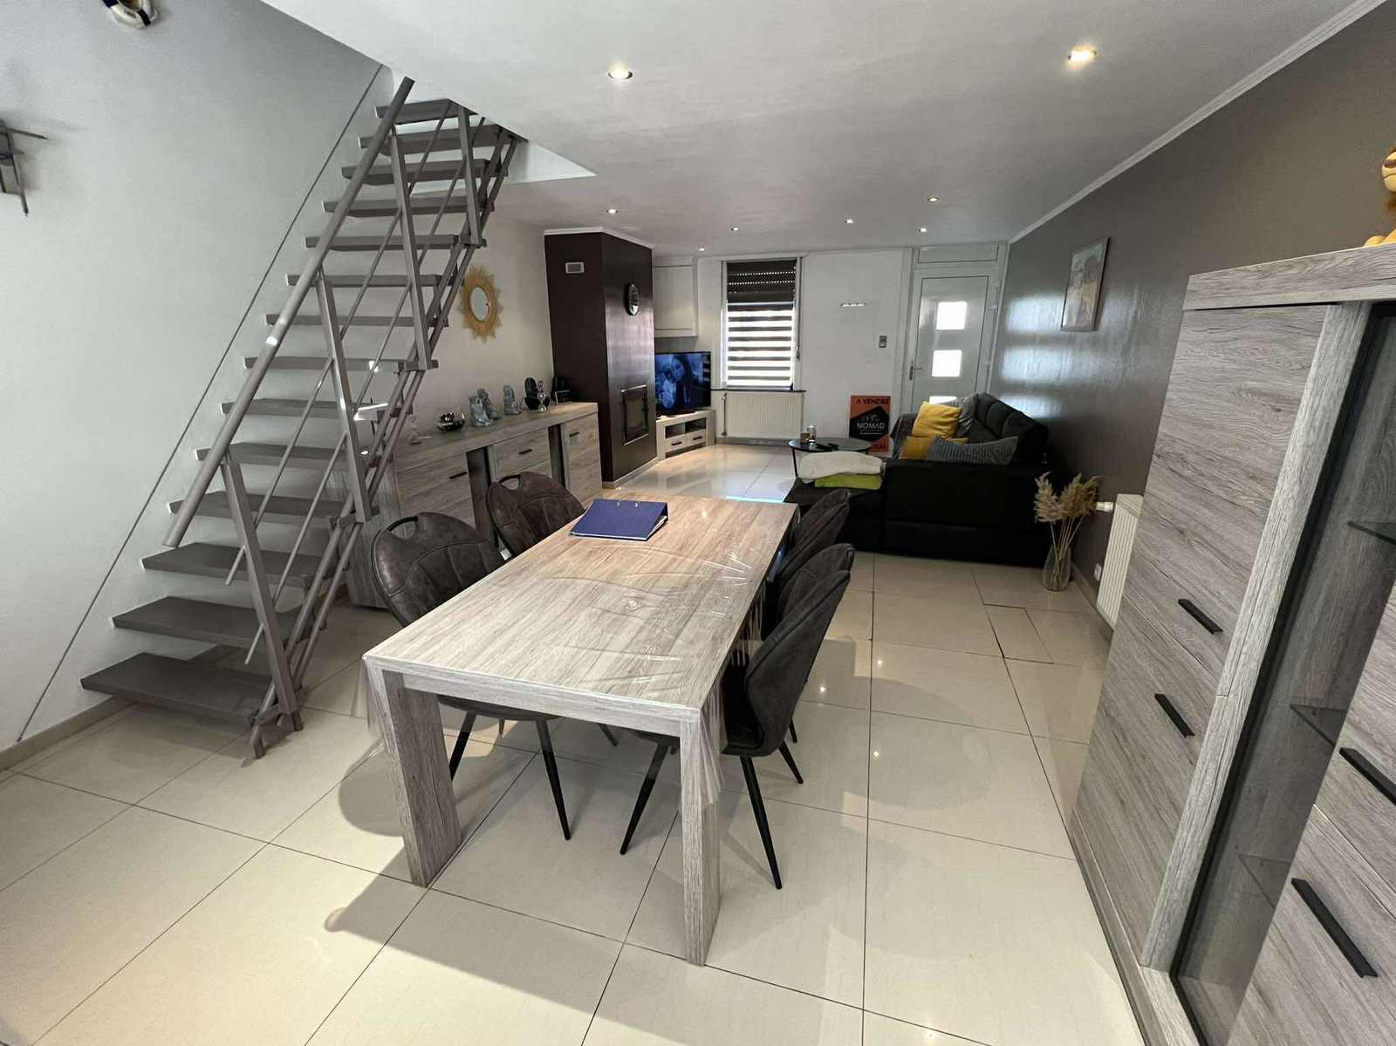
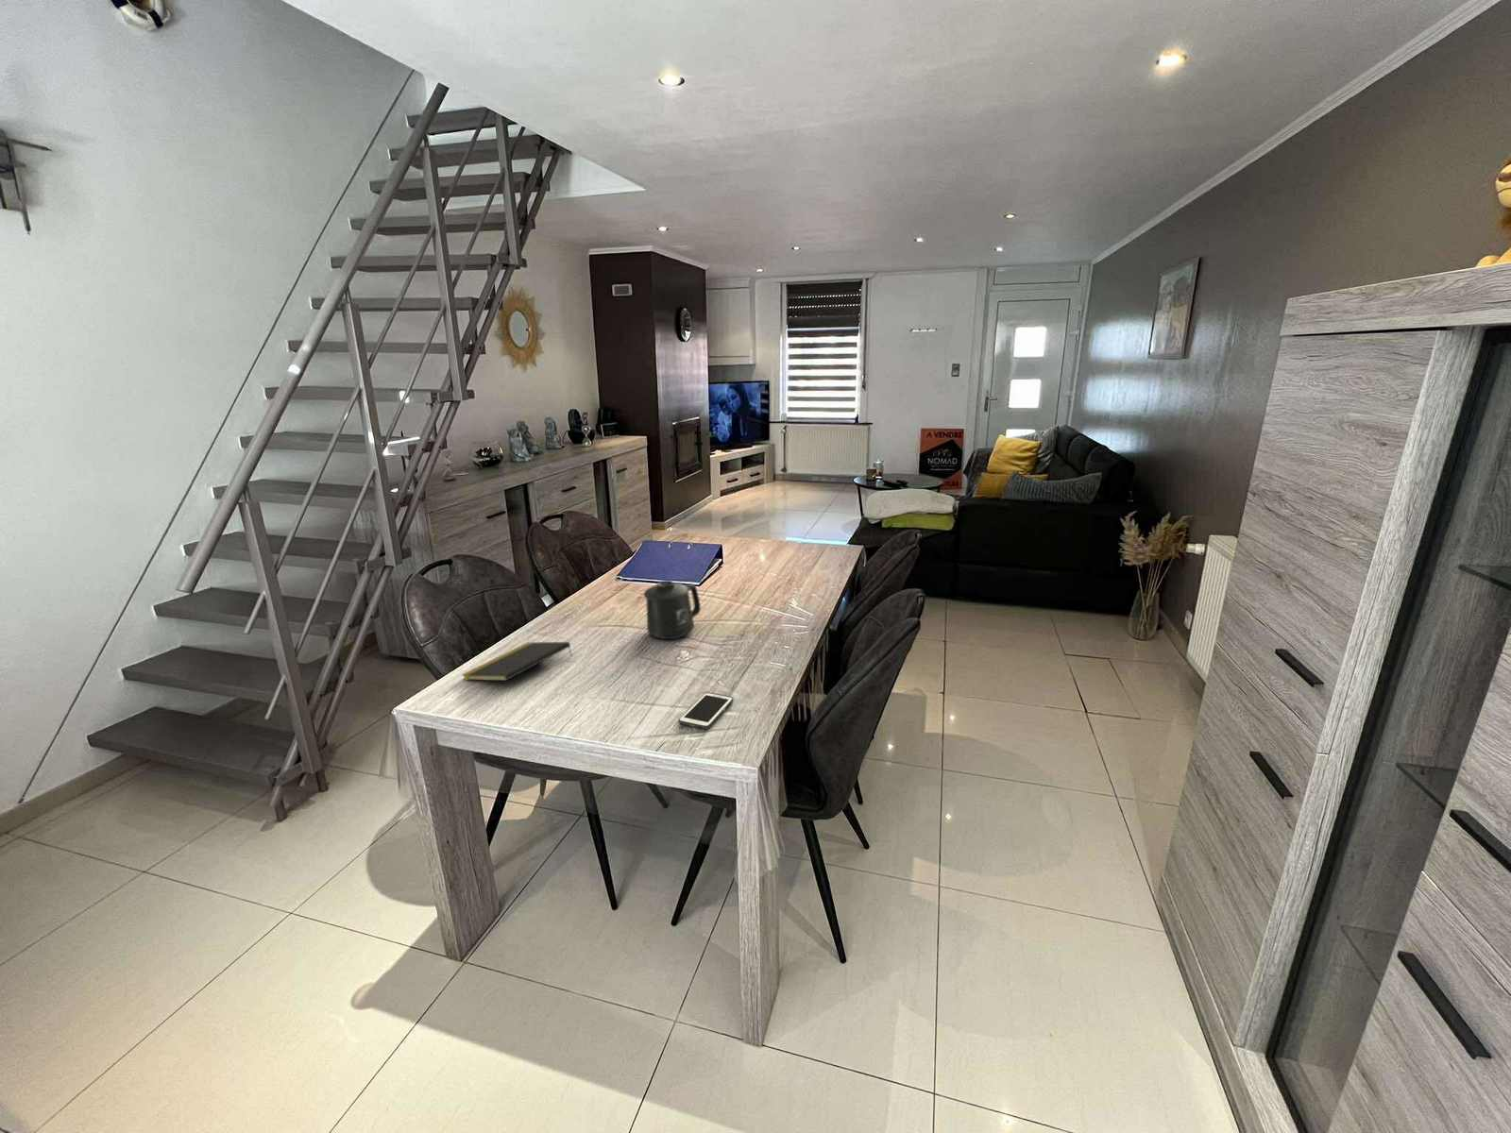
+ cell phone [677,691,734,730]
+ notepad [460,641,573,682]
+ mug [644,580,702,640]
